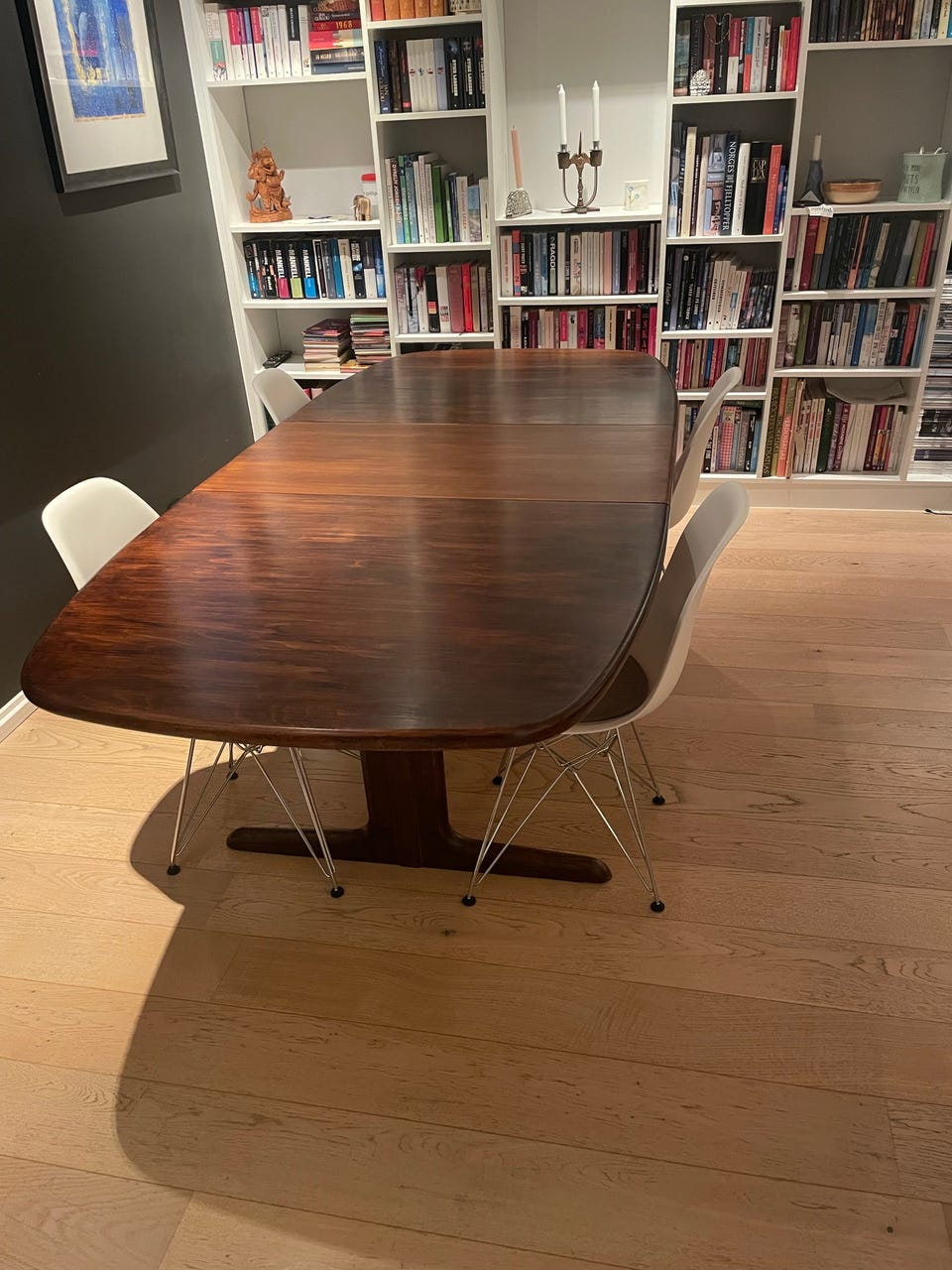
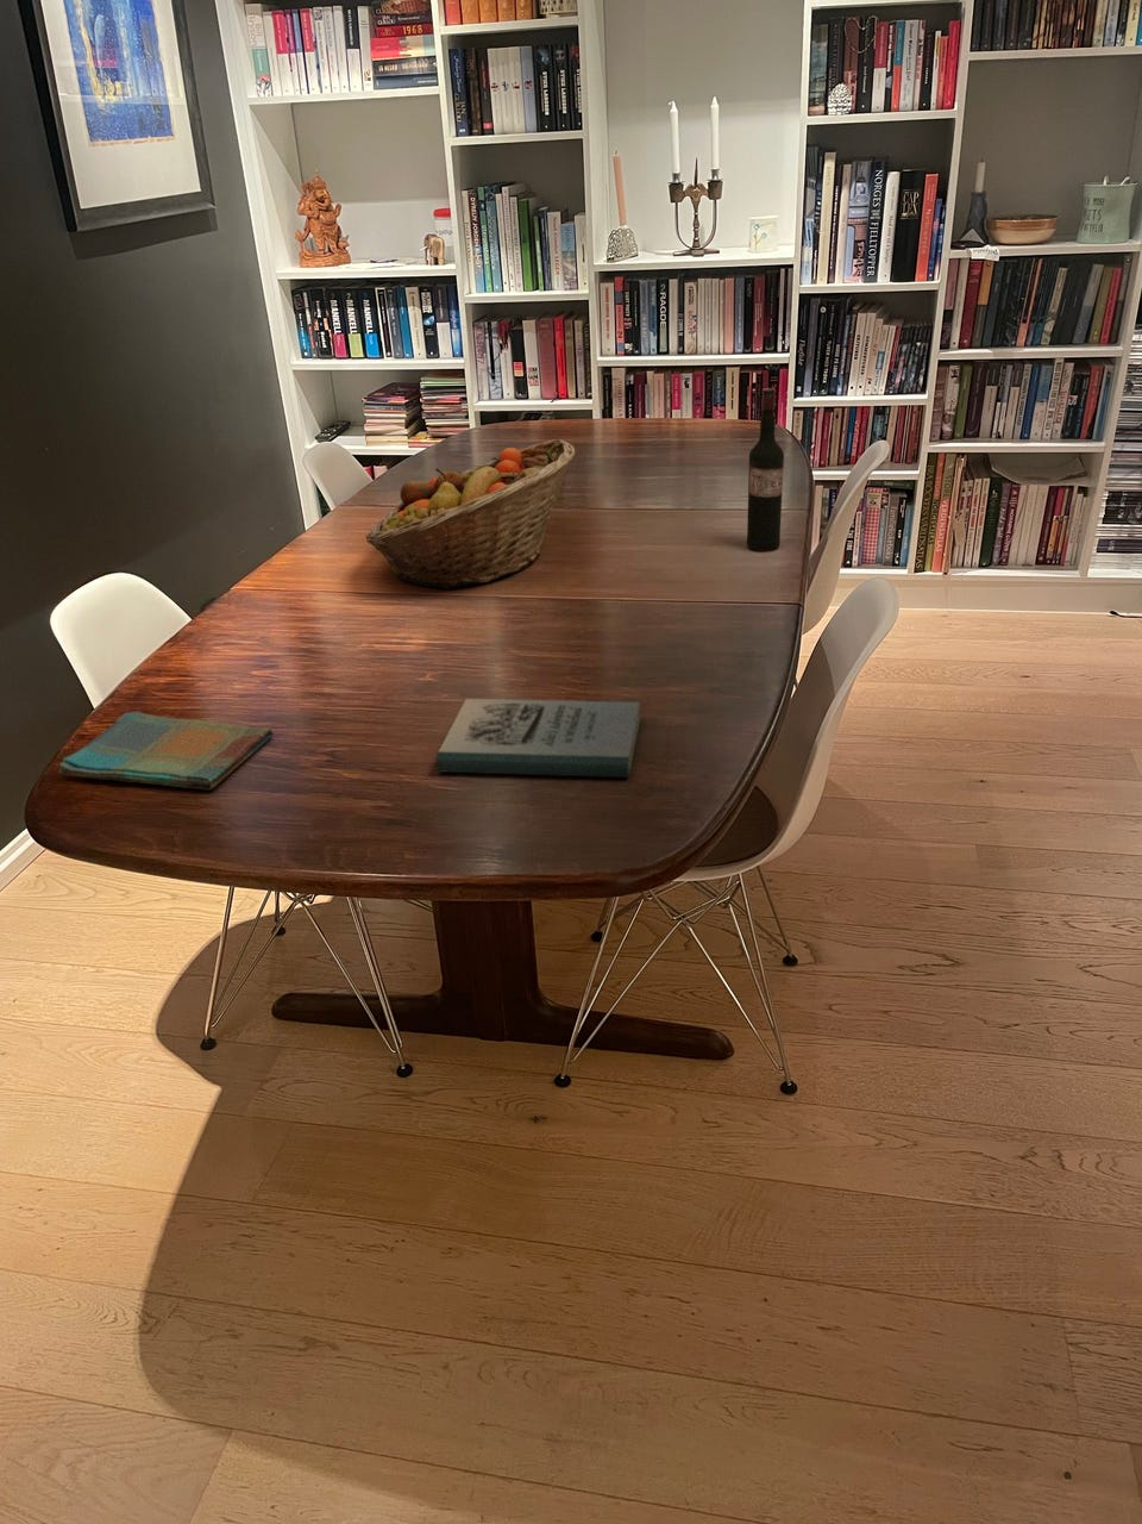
+ wine bottle [746,386,785,551]
+ dish towel [58,710,275,791]
+ fruit basket [363,438,576,590]
+ book [435,697,642,779]
